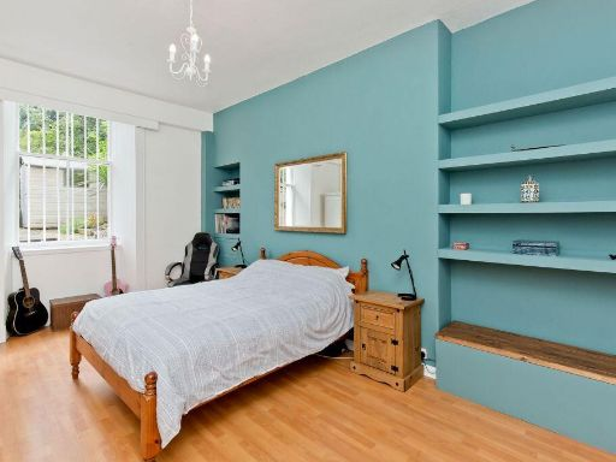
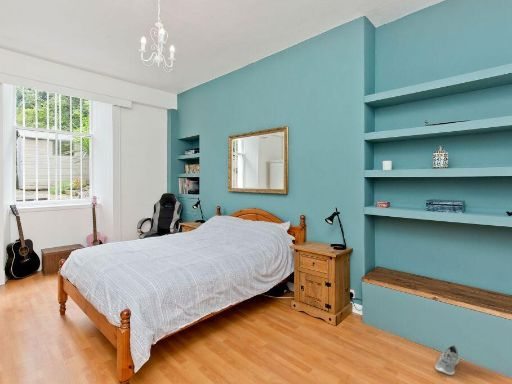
+ sneaker [435,344,460,376]
